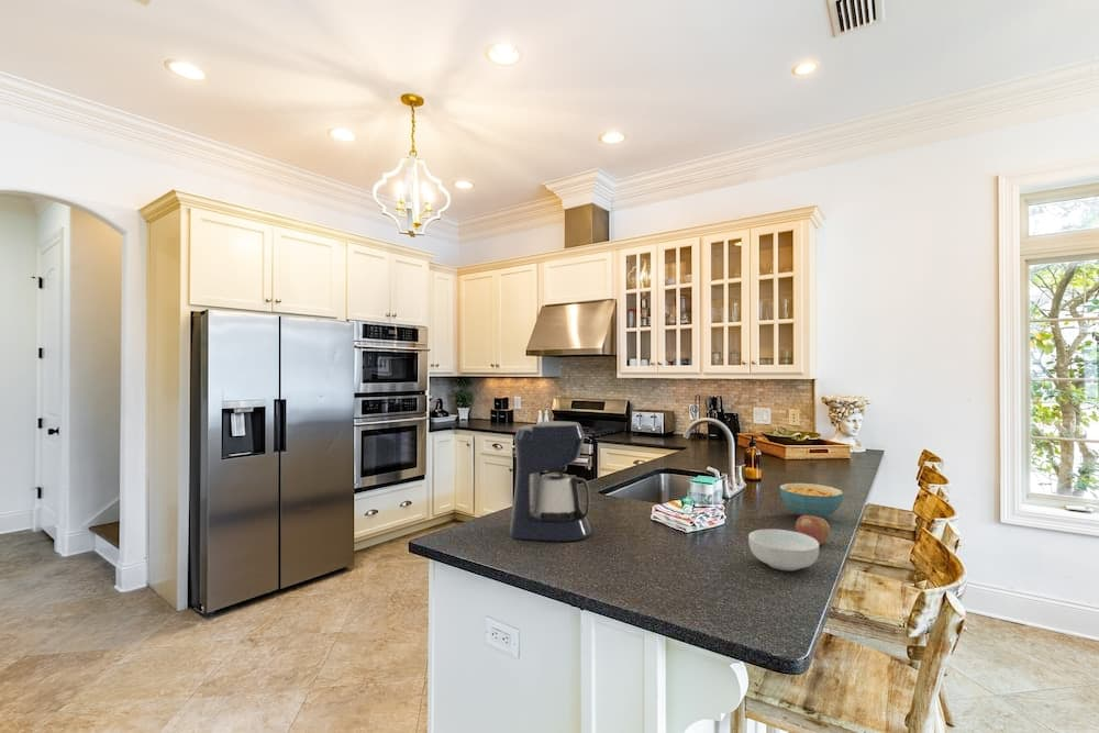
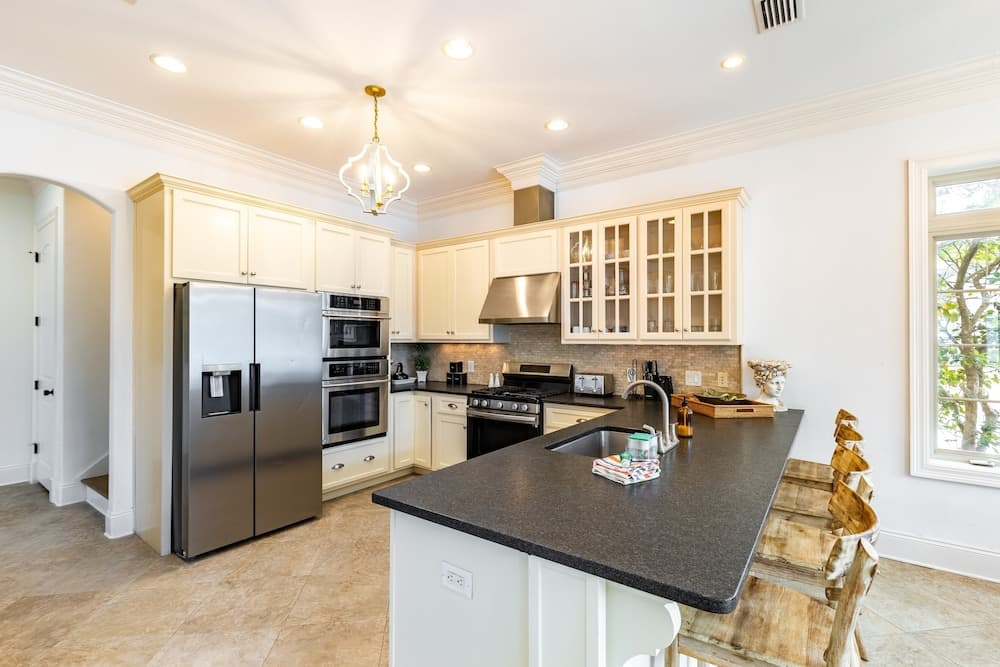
- apple [795,515,831,546]
- cereal bowl [747,529,820,571]
- coffee maker [509,420,592,543]
- cereal bowl [779,482,844,519]
